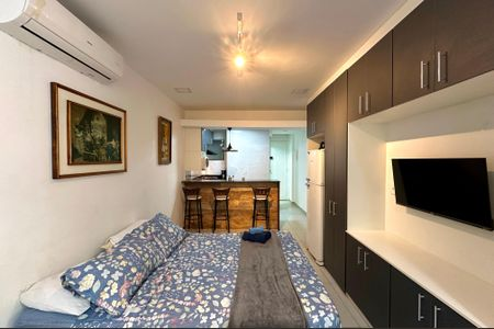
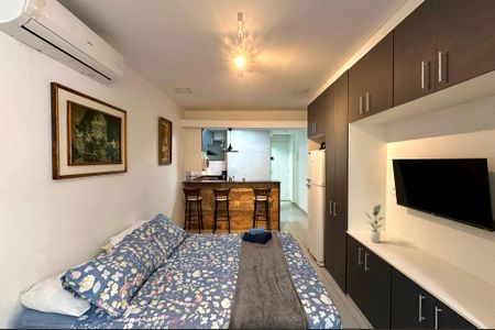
+ potted plant [365,204,386,243]
